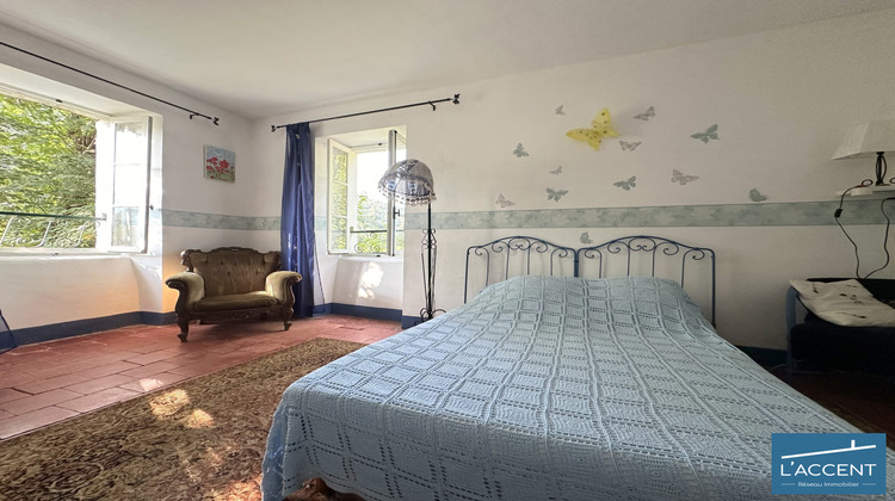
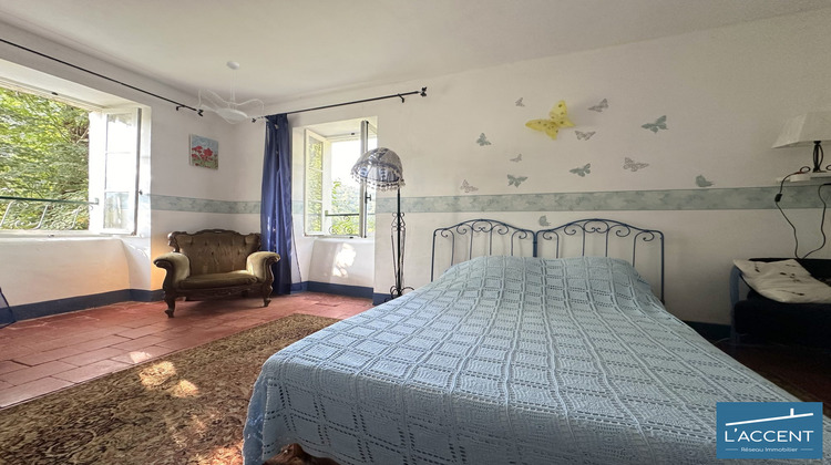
+ ceiling light fixture [192,60,269,125]
